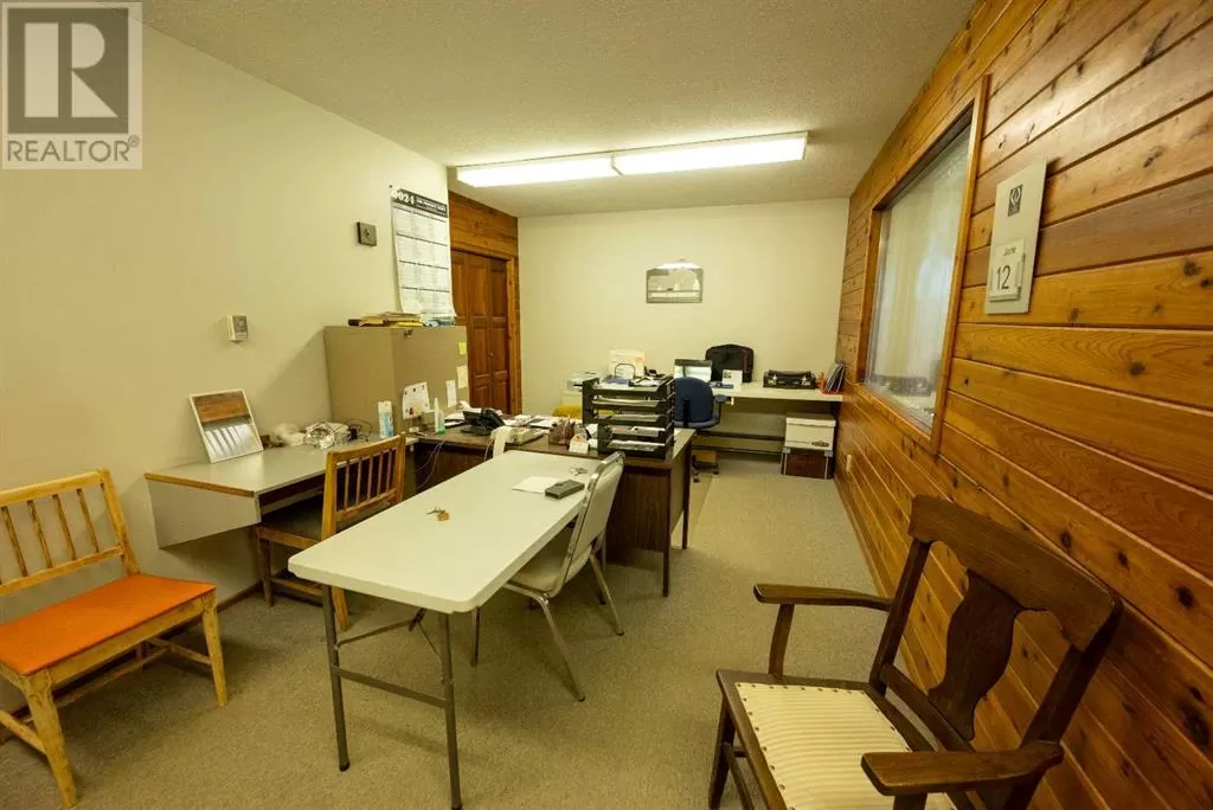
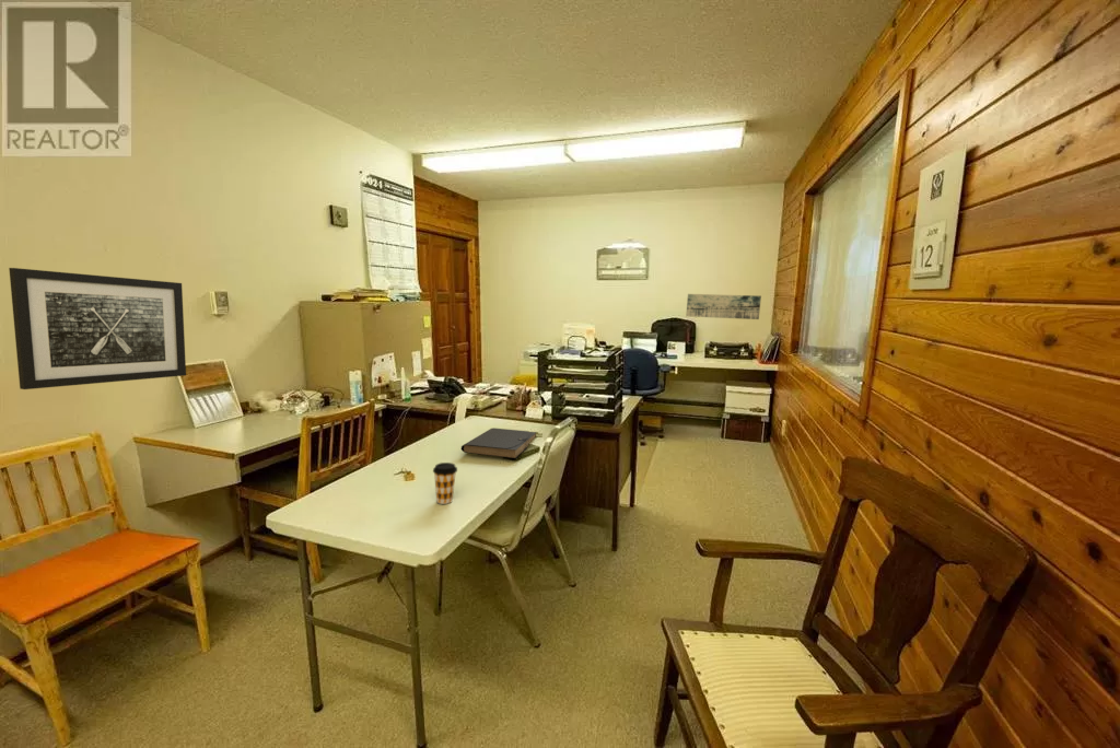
+ wall art [8,267,187,390]
+ wall art [685,293,762,320]
+ file folder [460,428,537,459]
+ coffee cup [432,461,458,505]
